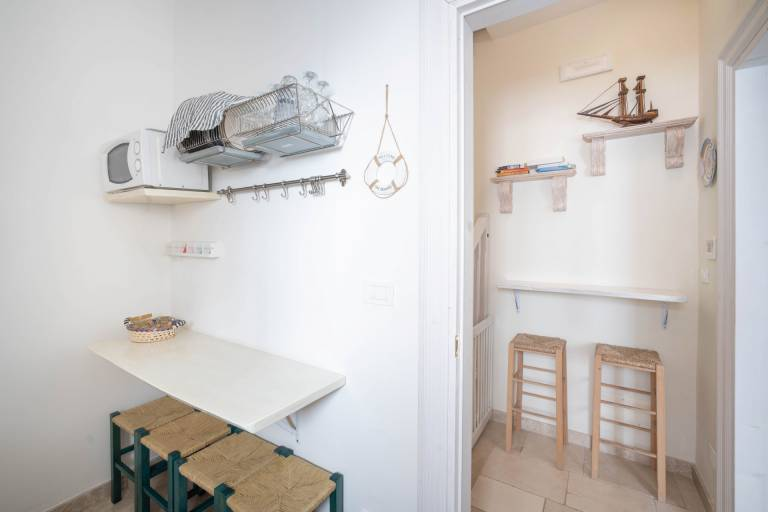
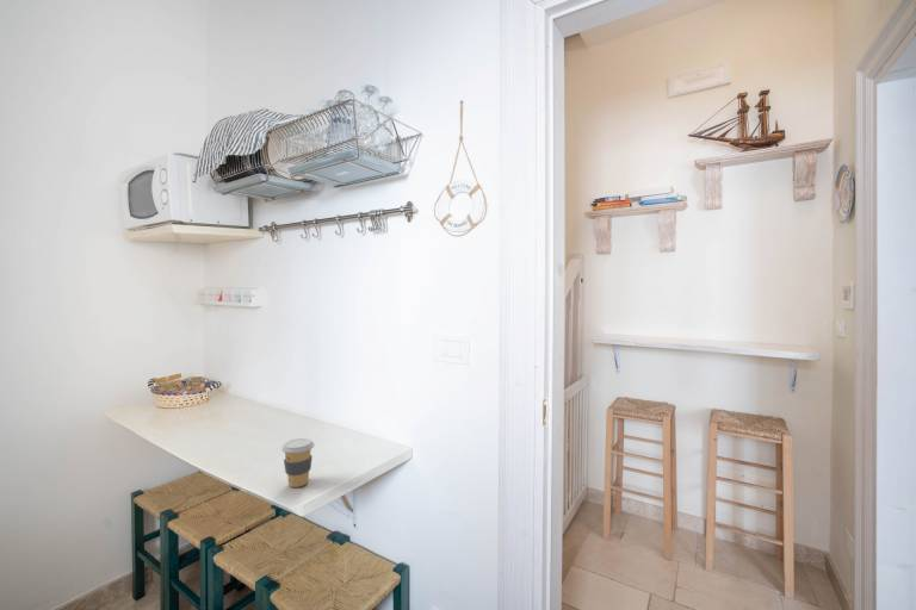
+ coffee cup [280,437,315,488]
